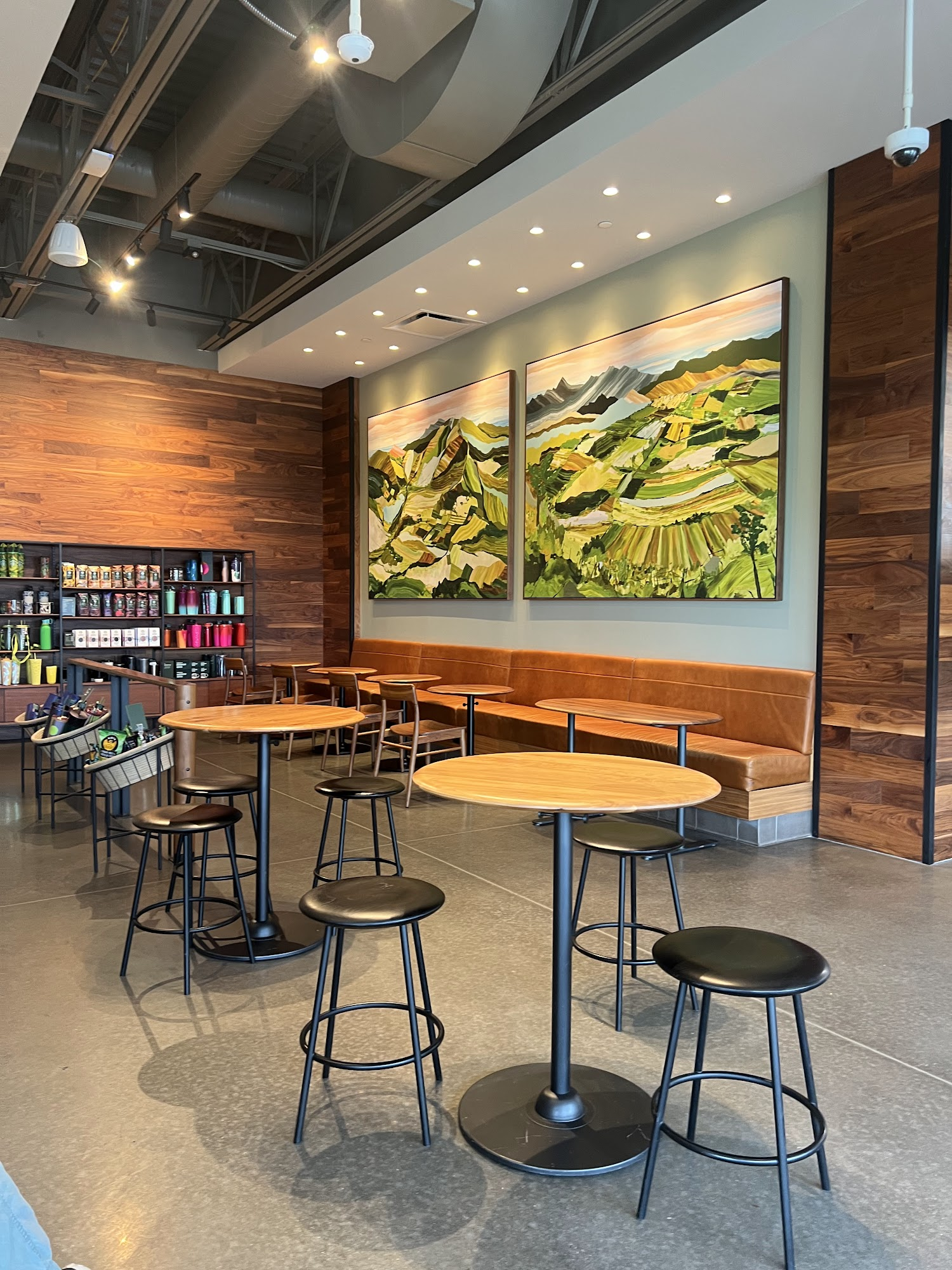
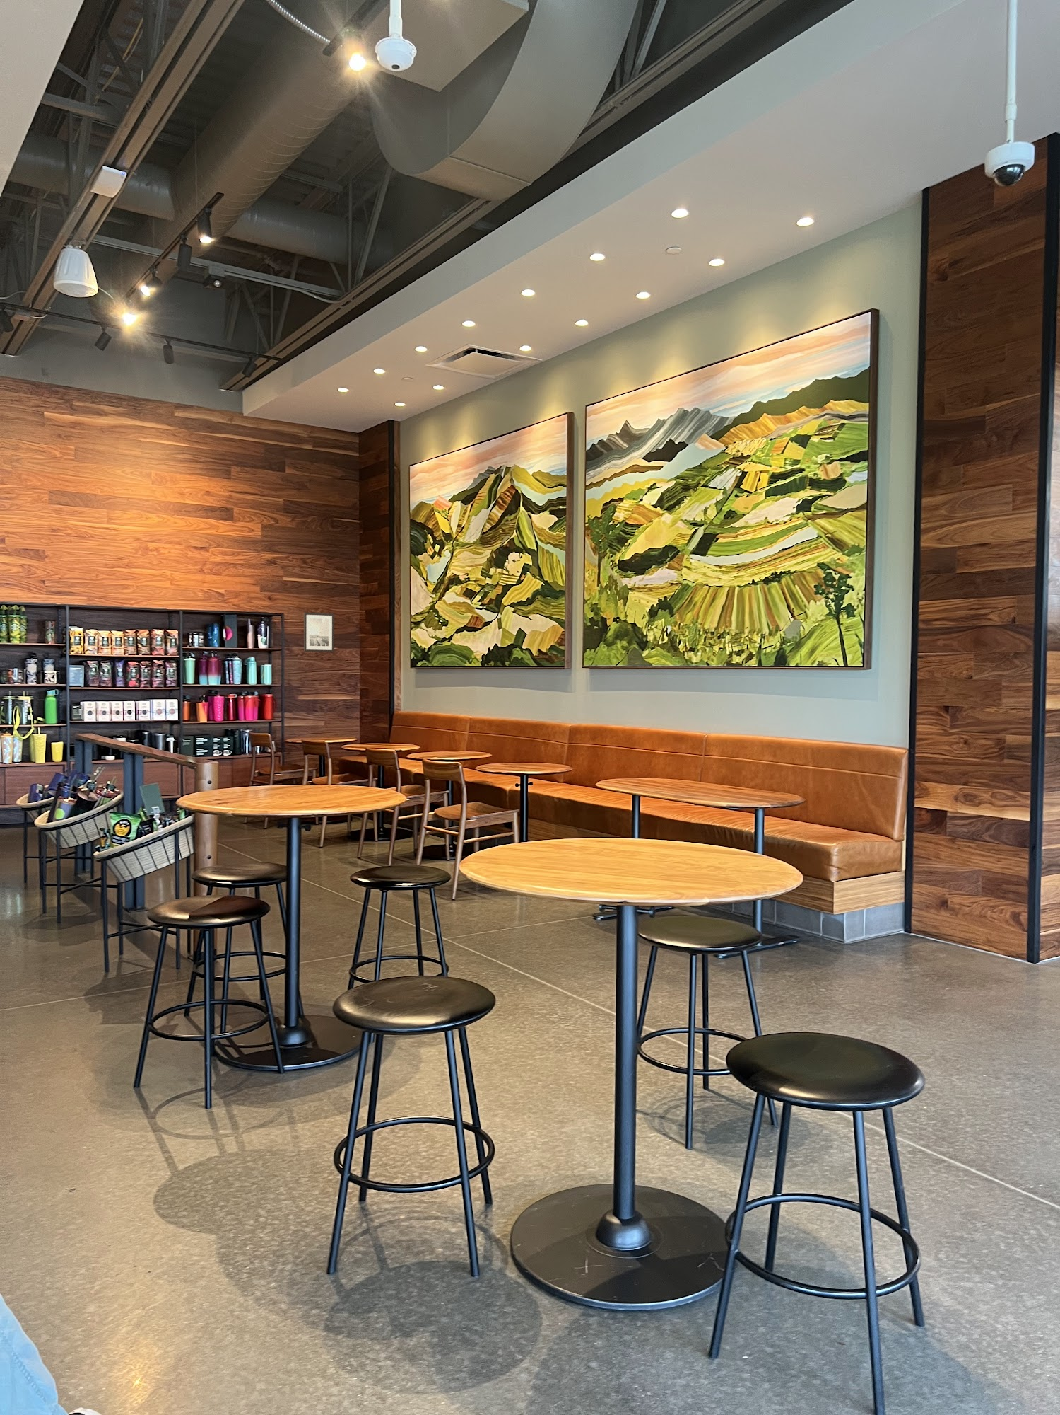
+ wall art [303,612,335,653]
